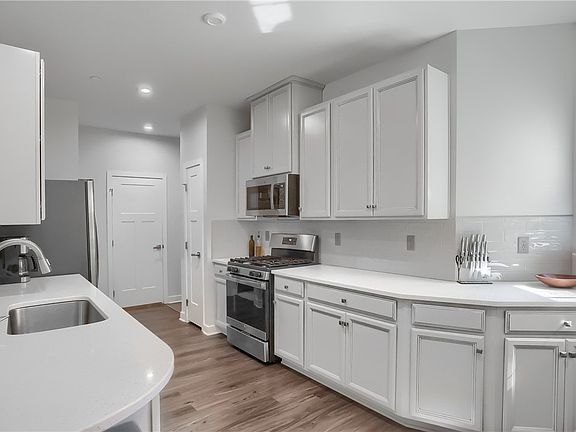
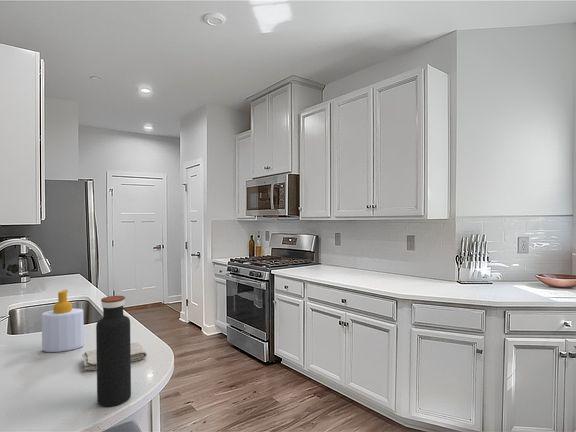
+ water bottle [95,295,132,408]
+ soap bottle [41,289,85,353]
+ washcloth [81,341,148,372]
